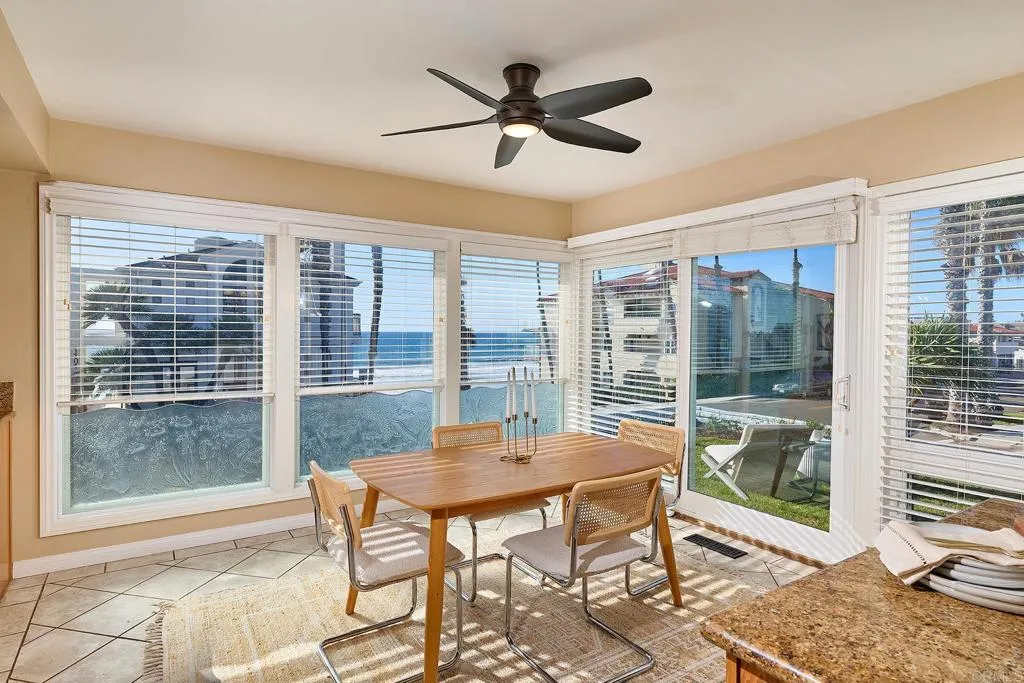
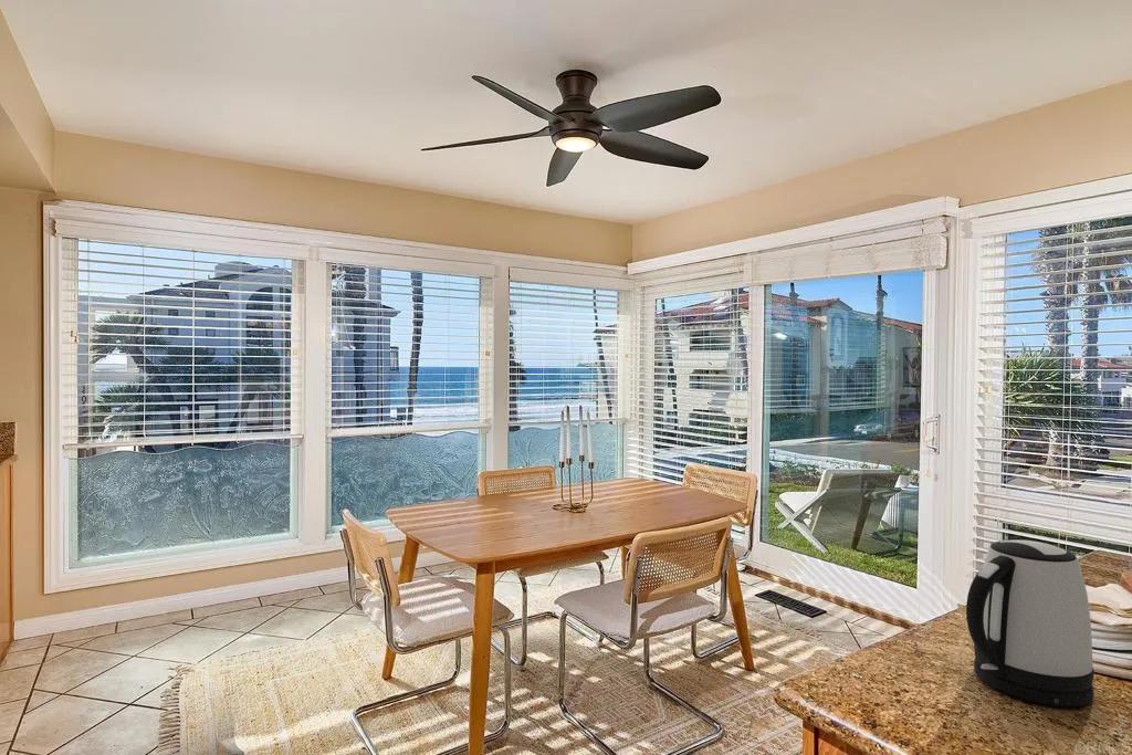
+ kettle [965,539,1096,707]
